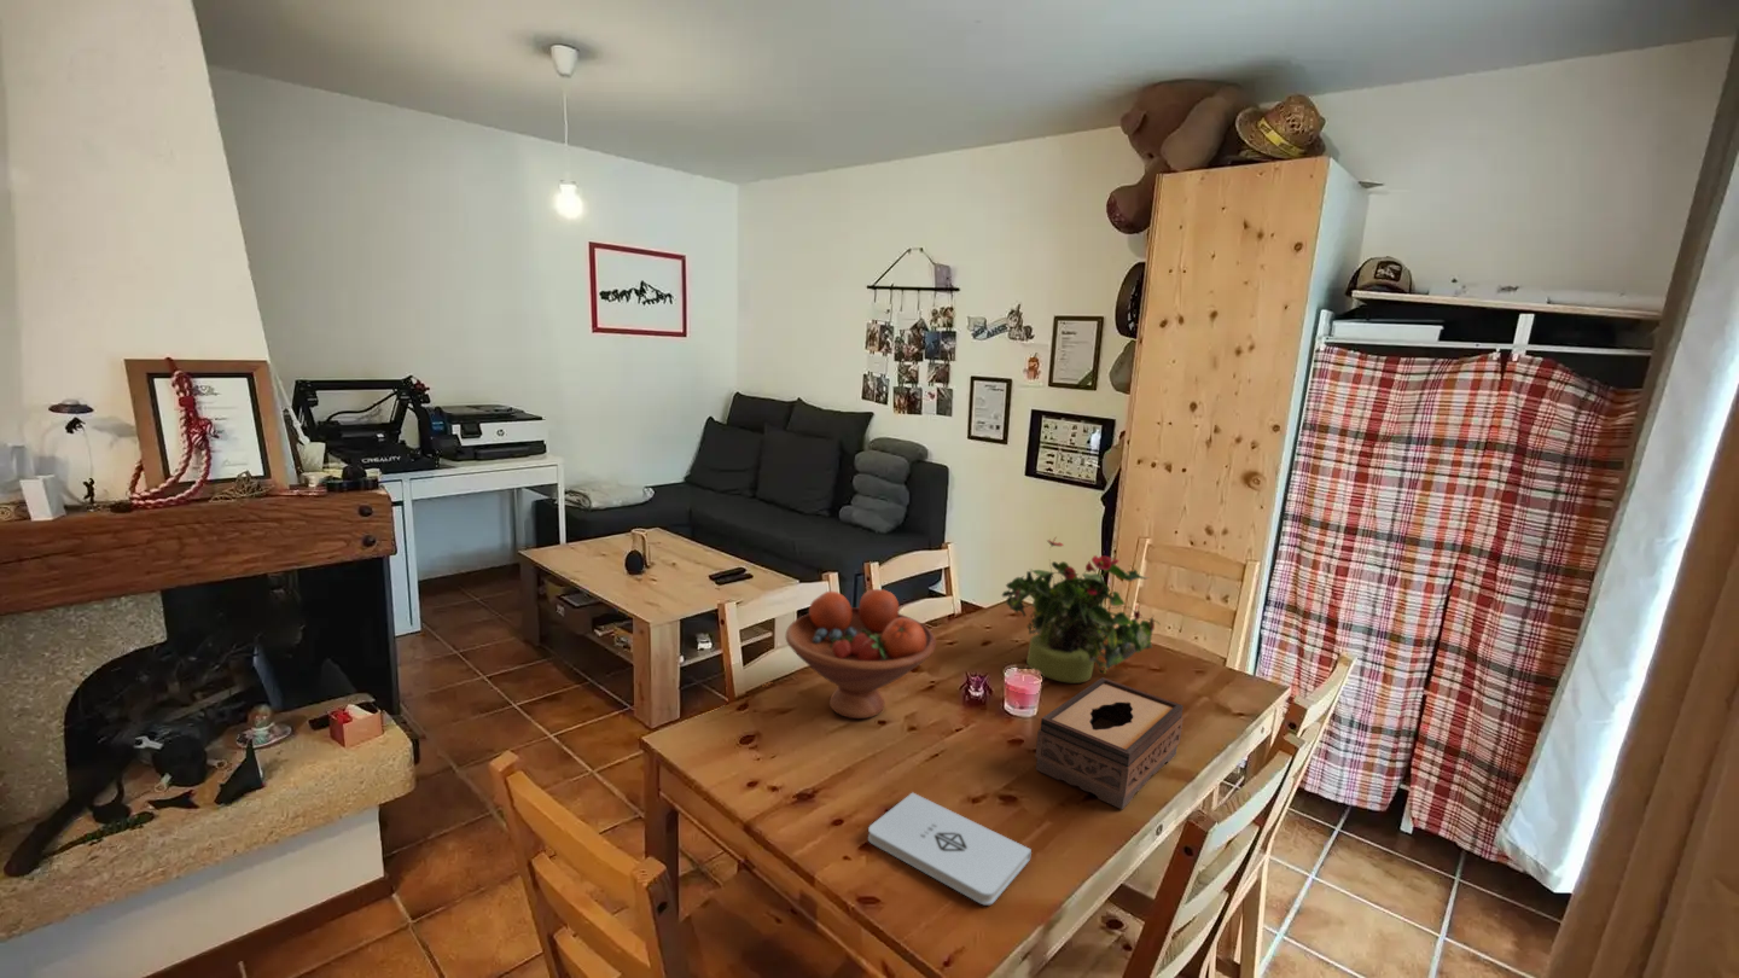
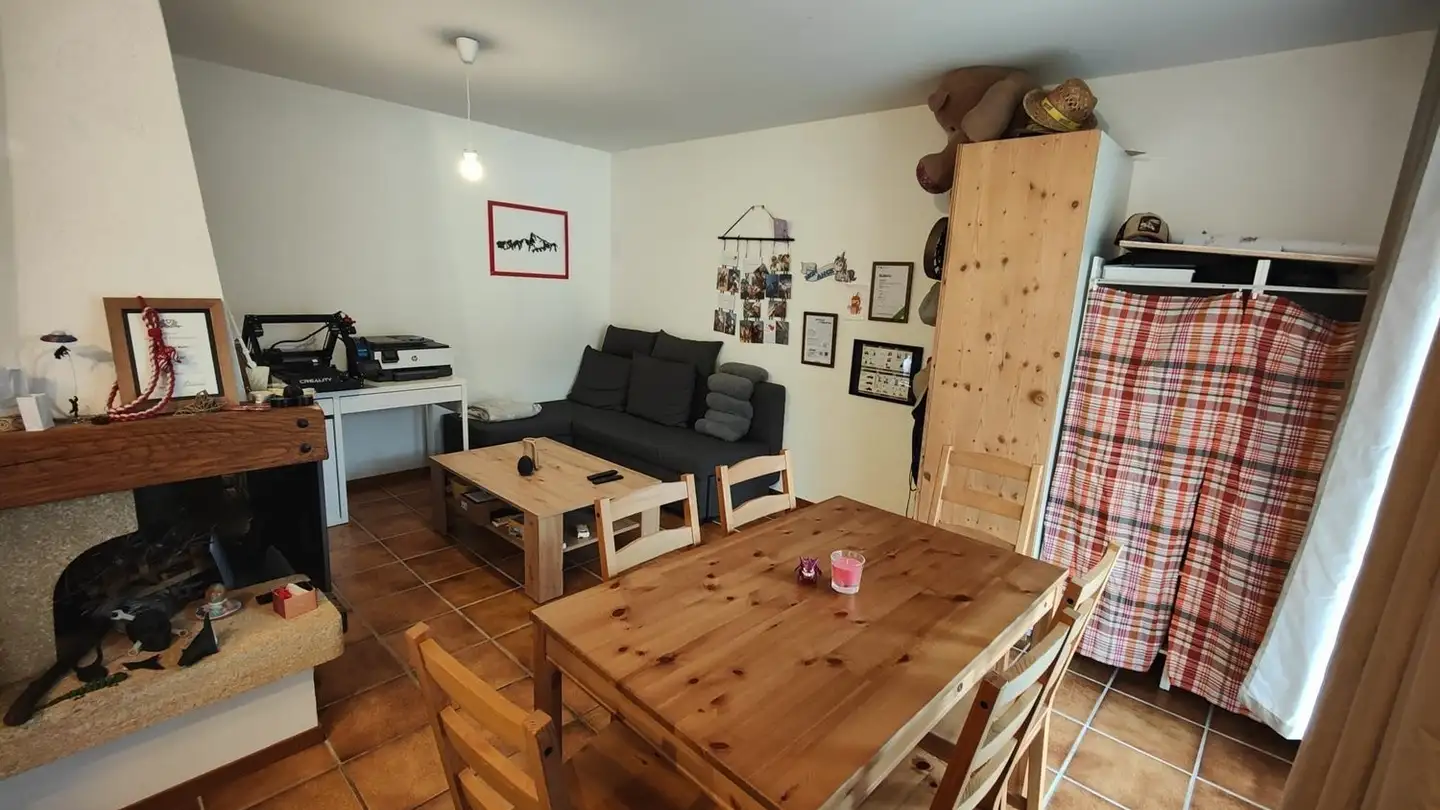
- fruit bowl [784,588,937,720]
- tissue box [1035,676,1185,810]
- notepad [867,791,1033,907]
- potted plant [1001,535,1162,685]
